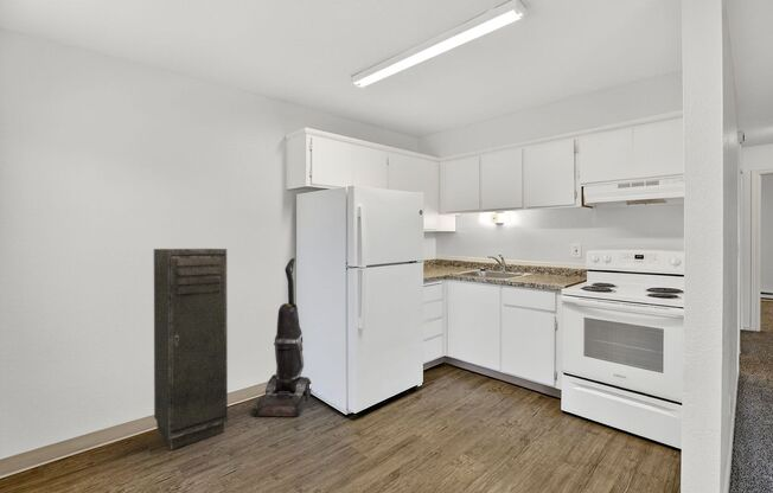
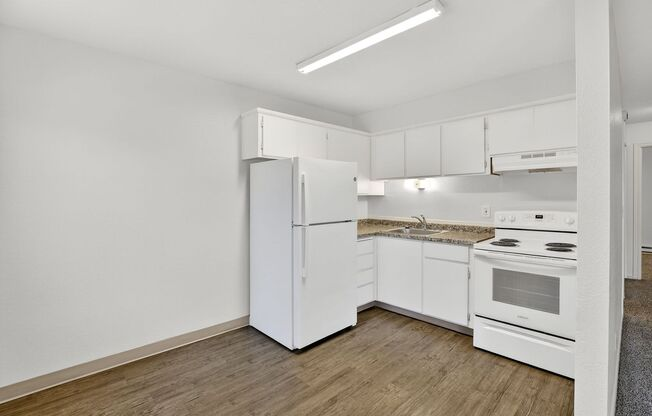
- vacuum cleaner [253,257,312,417]
- storage cabinet [153,248,229,450]
